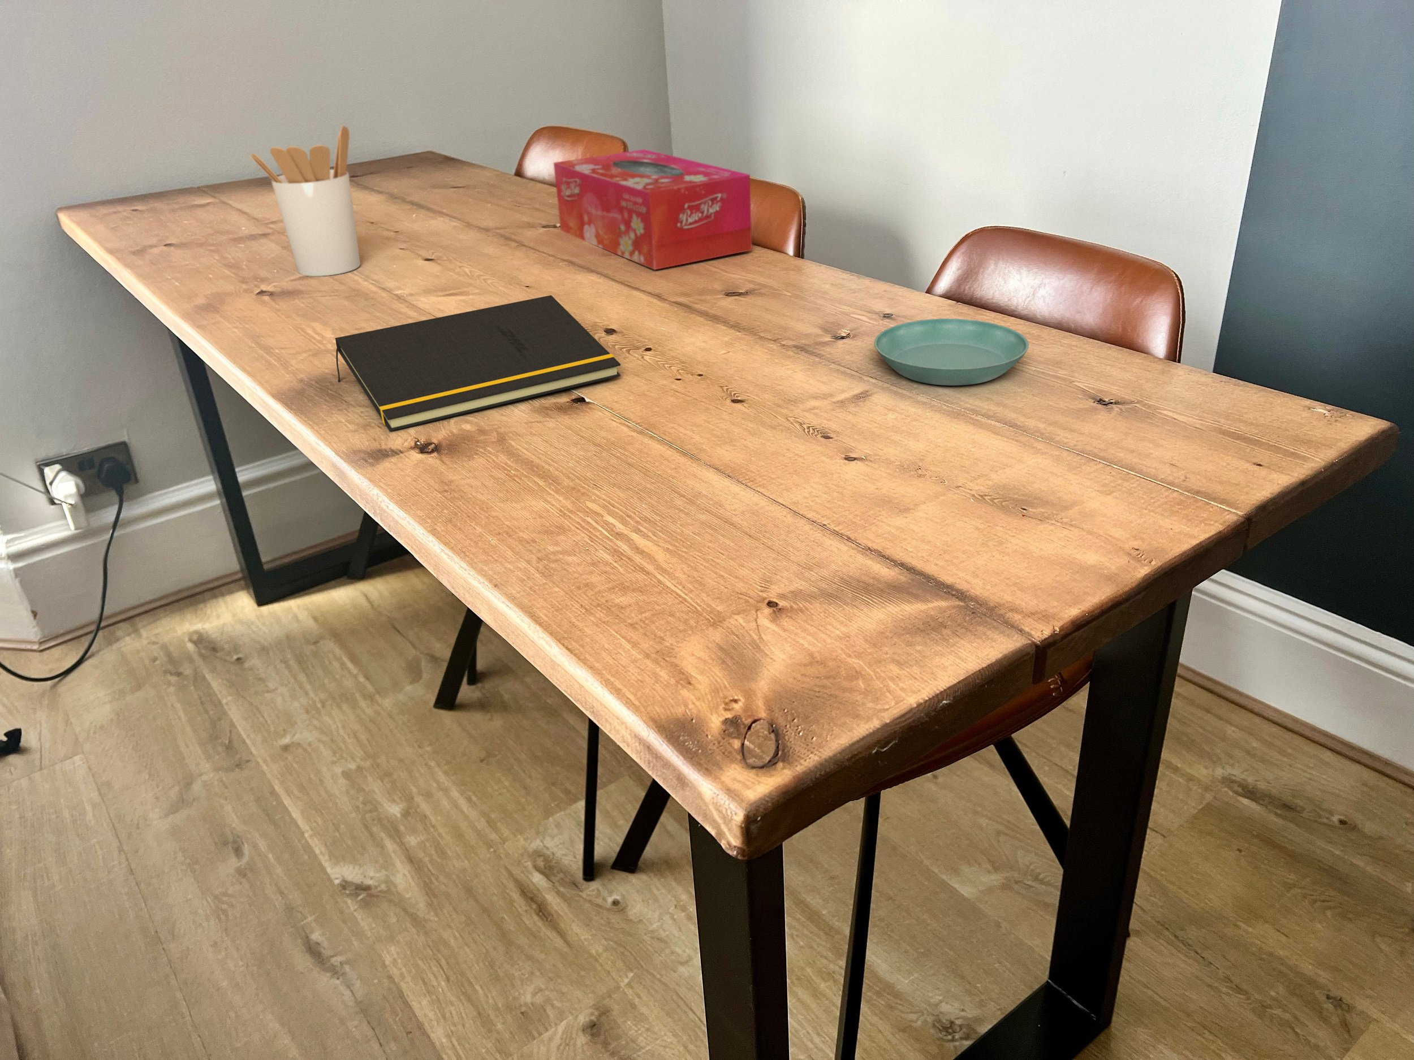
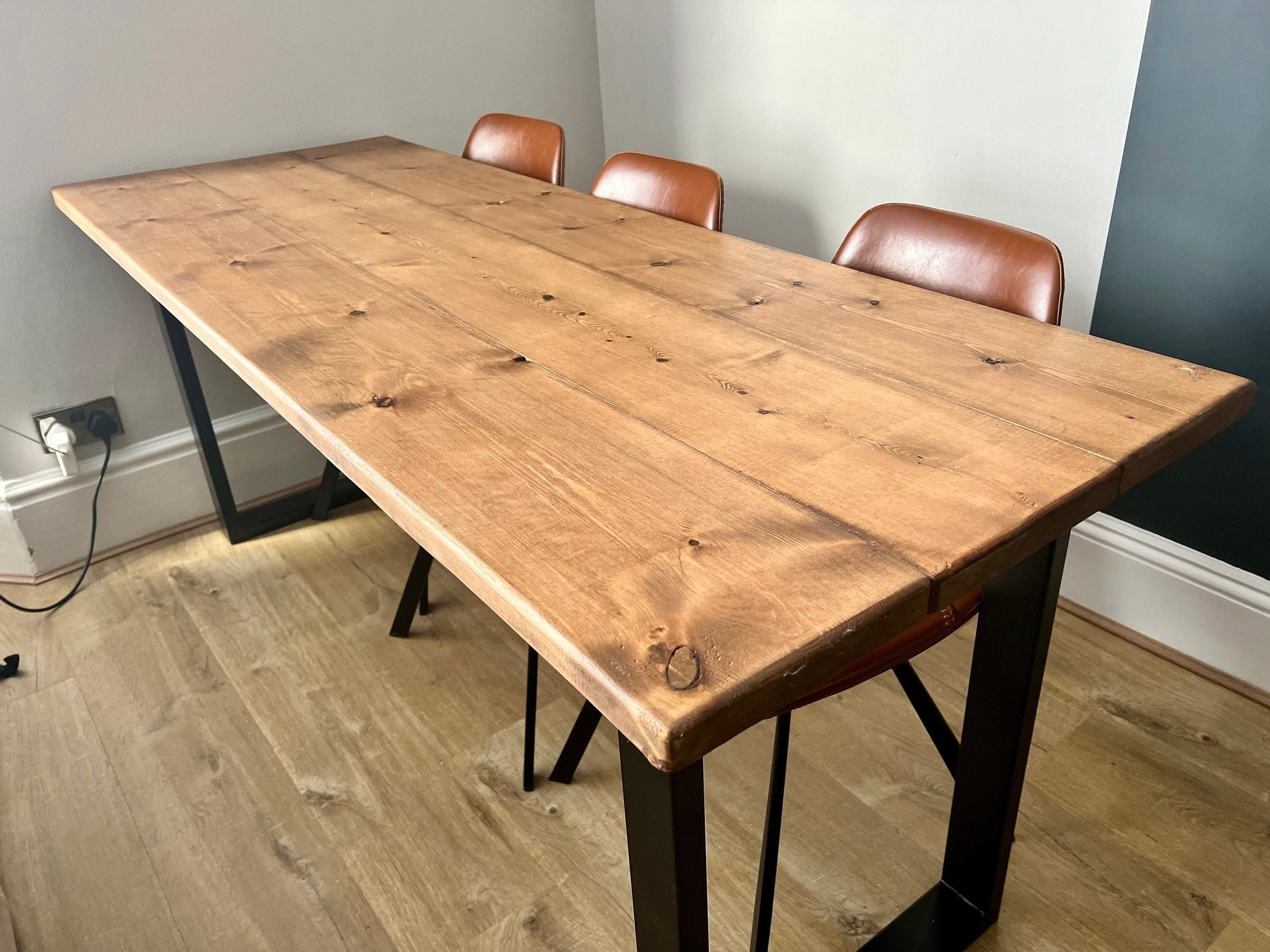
- tissue box [552,149,753,271]
- saucer [874,318,1030,386]
- utensil holder [248,125,361,277]
- notepad [335,295,621,432]
